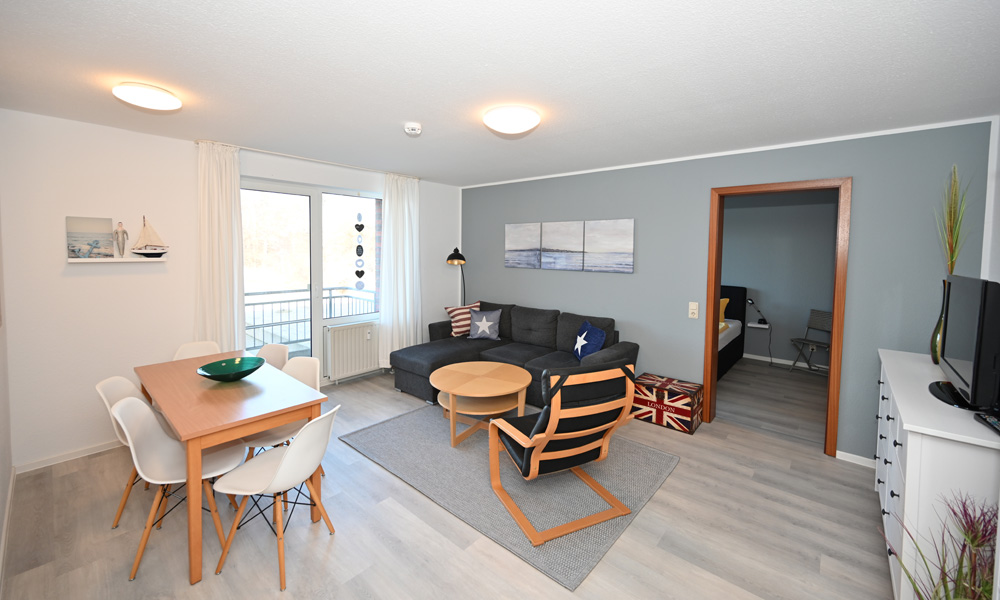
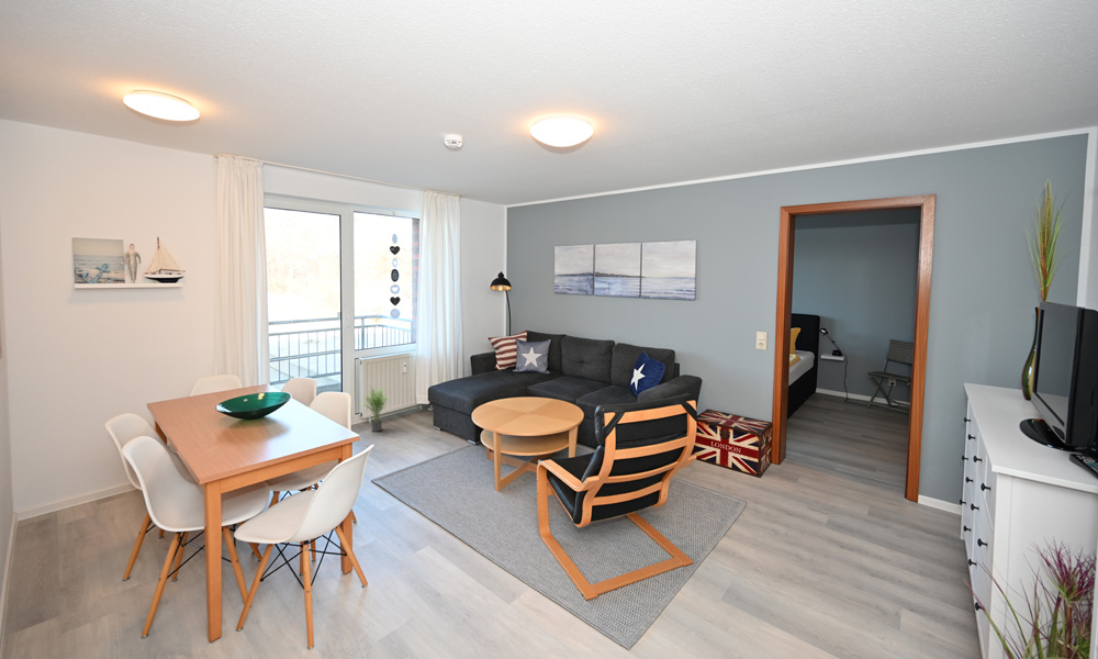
+ potted plant [361,384,389,433]
